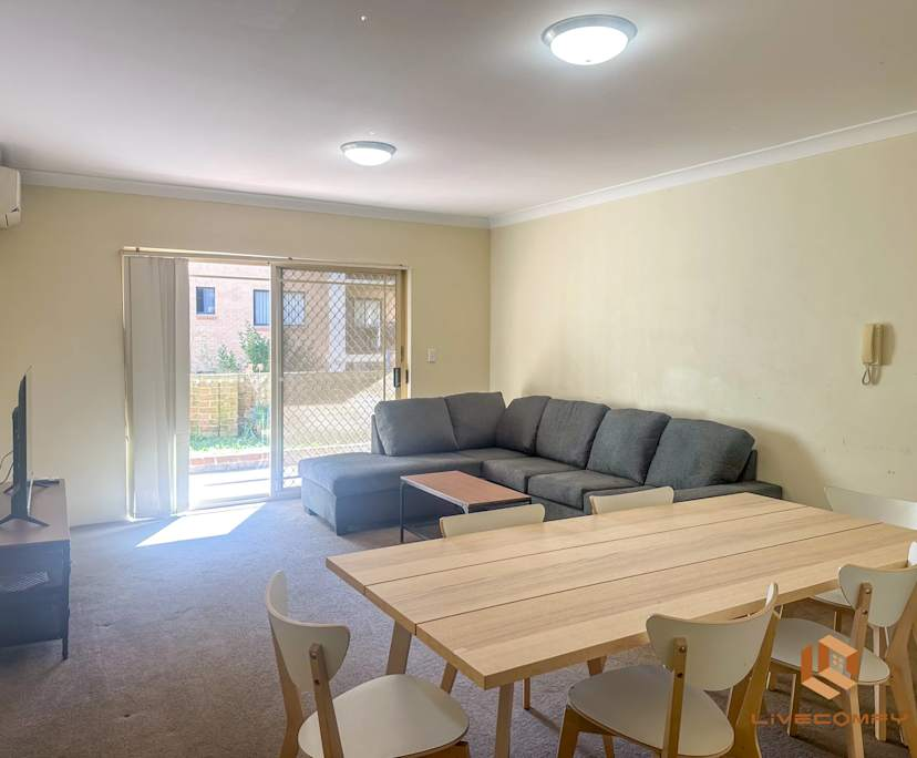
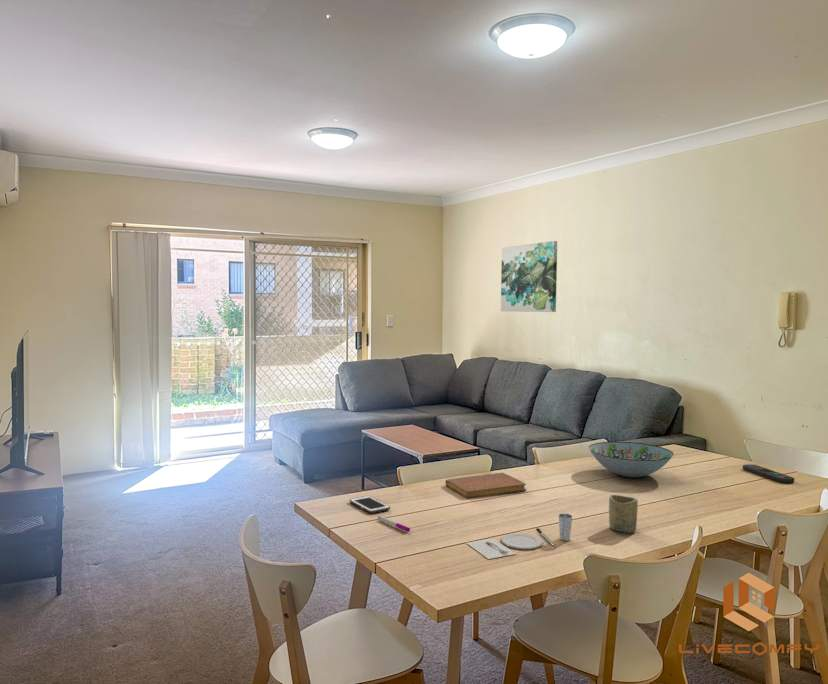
+ wall art [500,240,558,313]
+ cup [608,494,639,534]
+ cell phone [349,495,391,514]
+ decorative bowl [588,441,675,478]
+ placemat [466,513,573,560]
+ pen [377,515,411,533]
+ notebook [445,472,527,499]
+ remote control [742,463,795,484]
